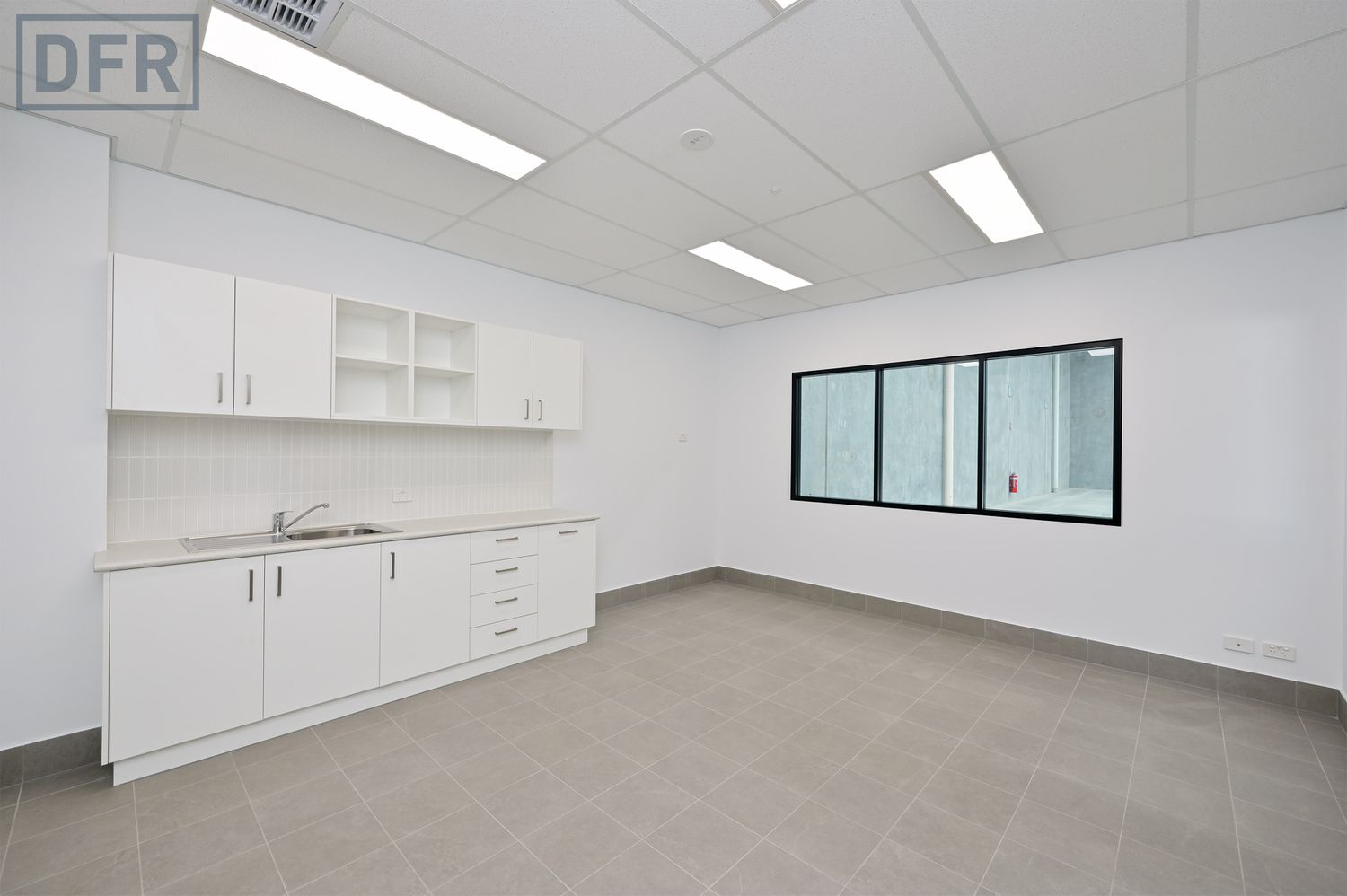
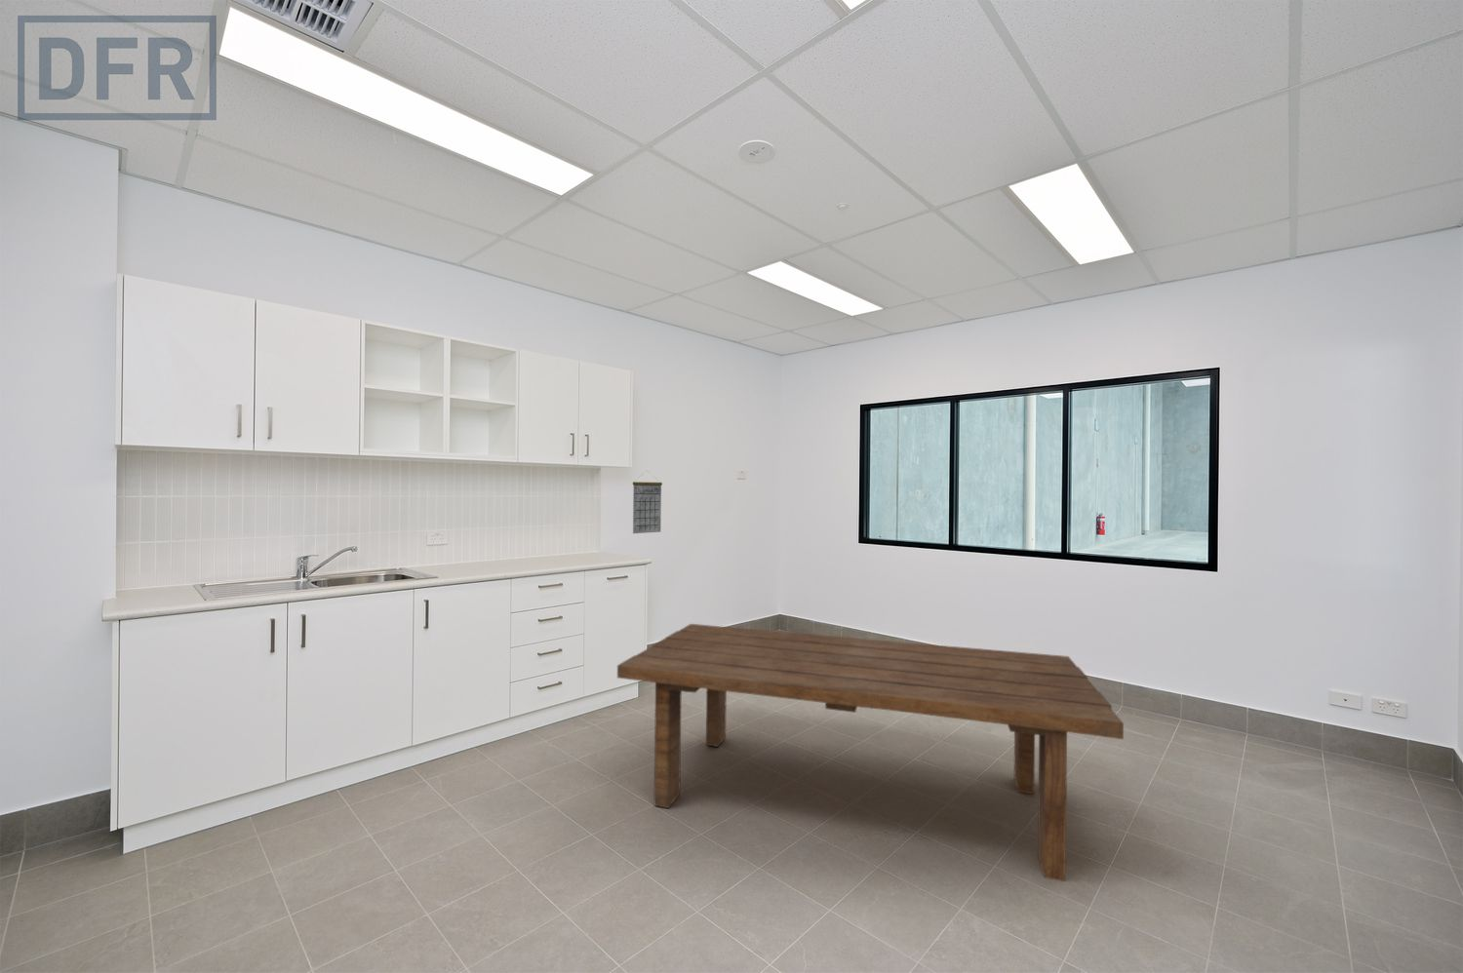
+ calendar [632,470,664,534]
+ dining table [617,623,1124,883]
